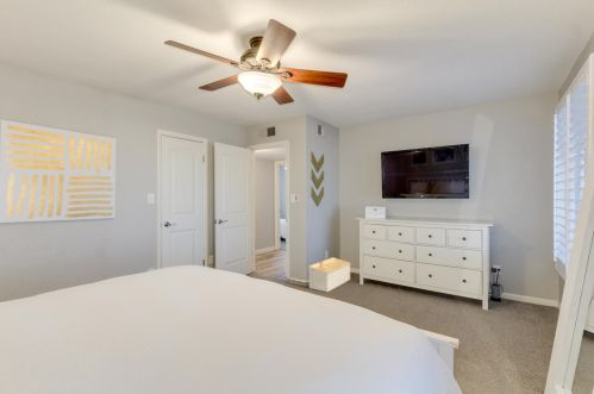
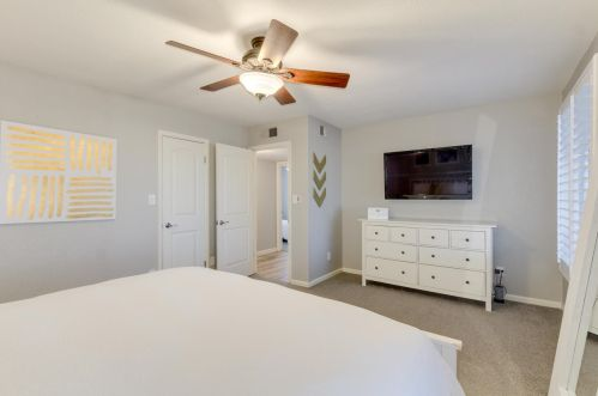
- architectural model [308,256,351,293]
